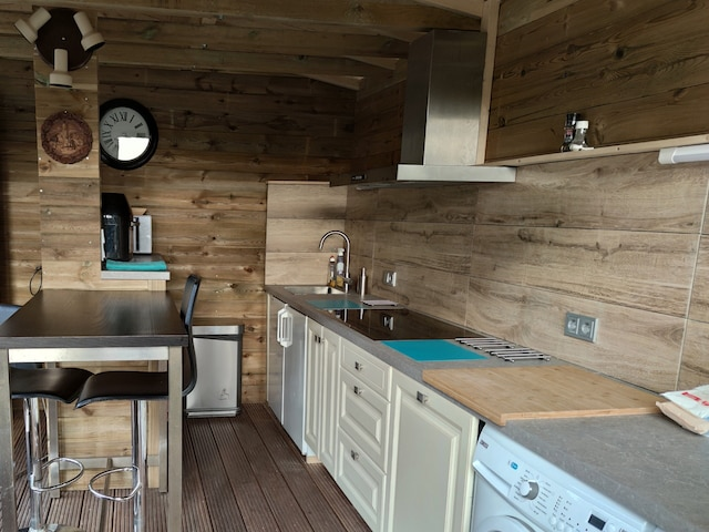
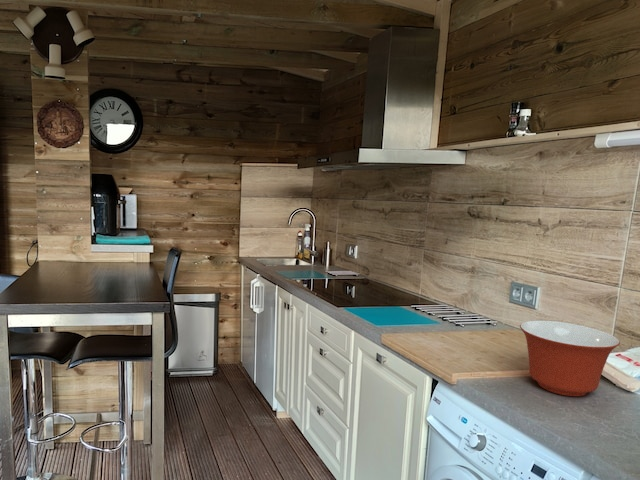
+ mixing bowl [519,320,621,397]
